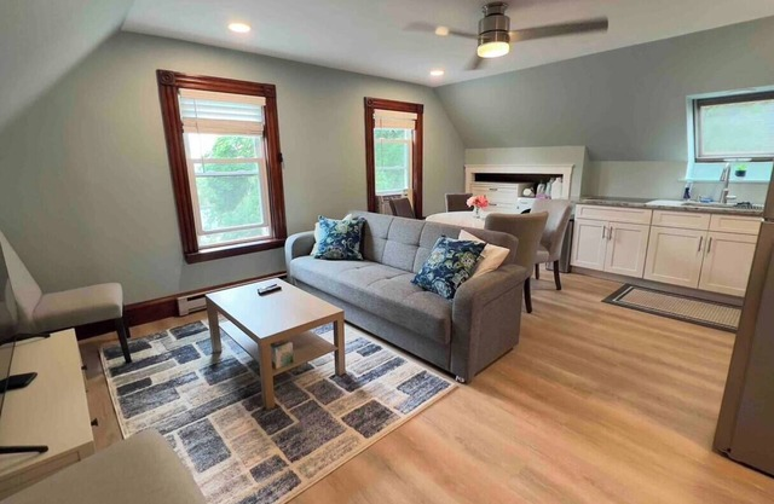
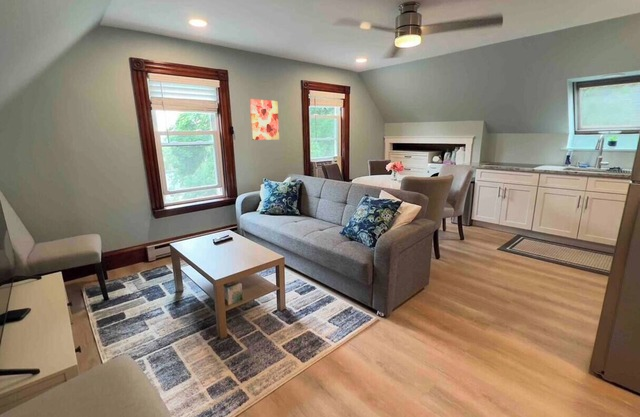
+ wall art [249,98,280,141]
